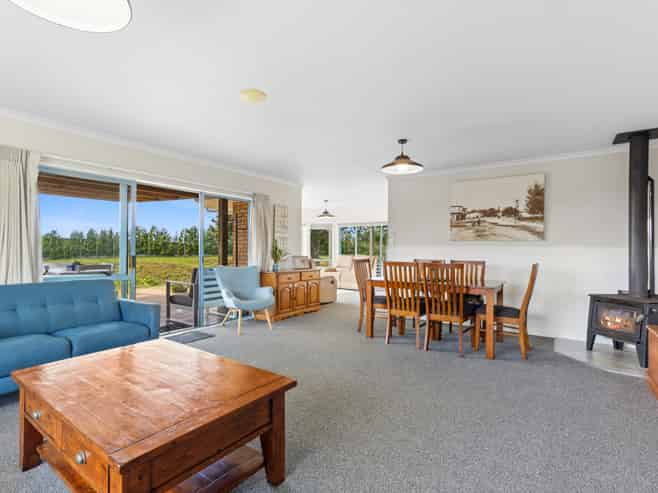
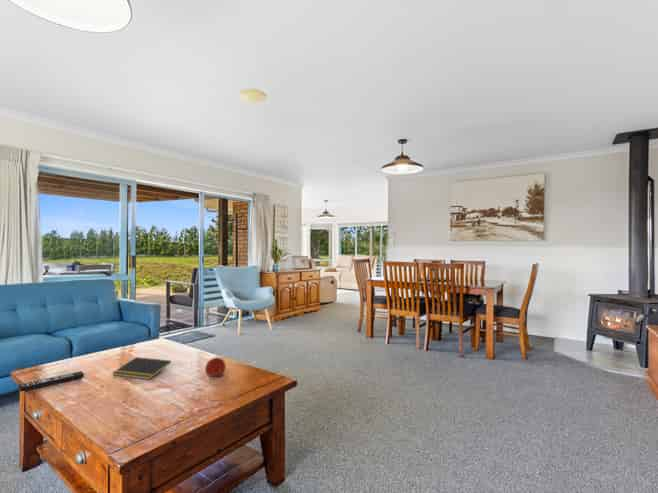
+ fruit [204,357,226,378]
+ notepad [111,356,172,380]
+ remote control [17,370,85,392]
